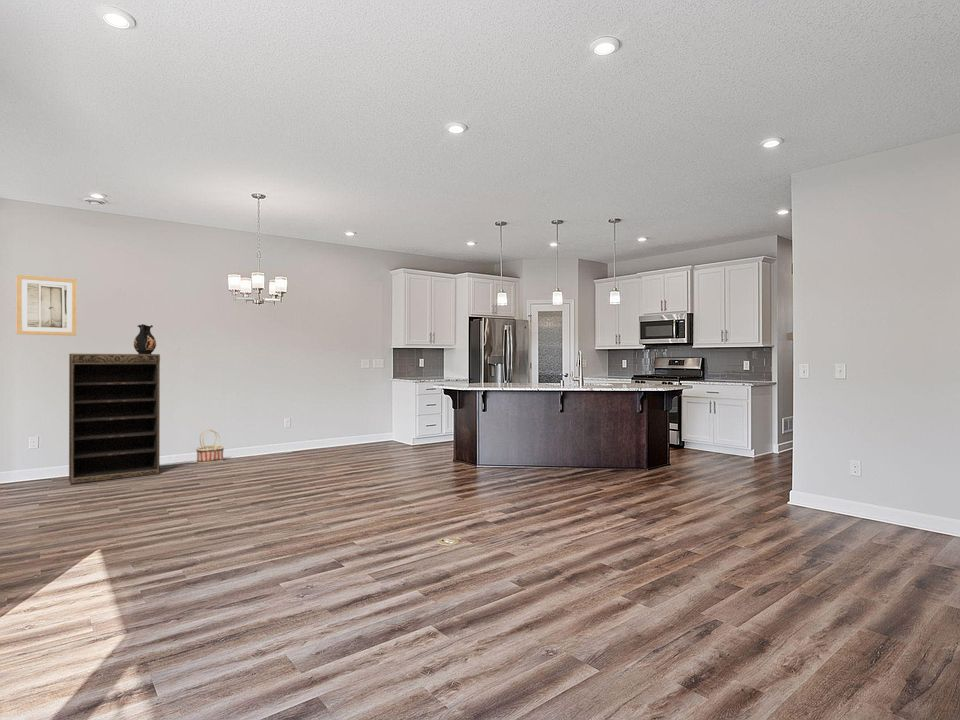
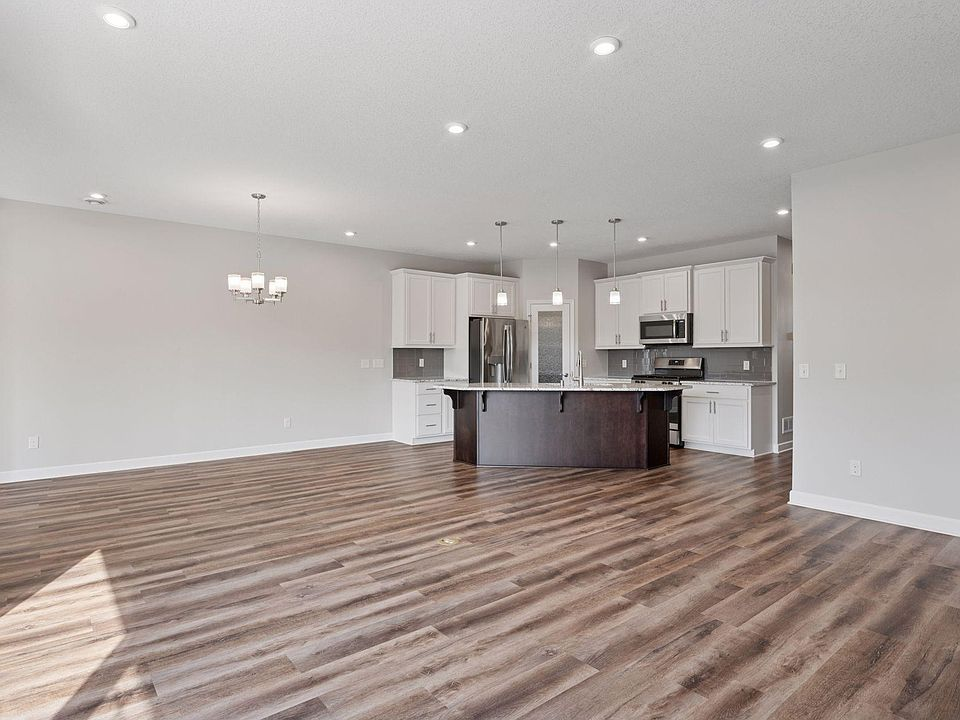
- basket [195,429,225,464]
- bookshelf [68,353,161,485]
- wall art [16,274,77,337]
- ceramic jug [133,323,157,354]
